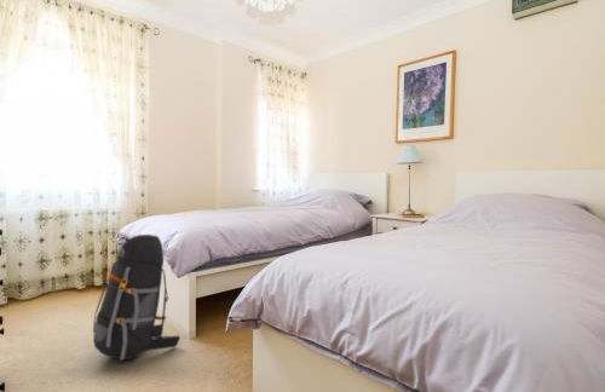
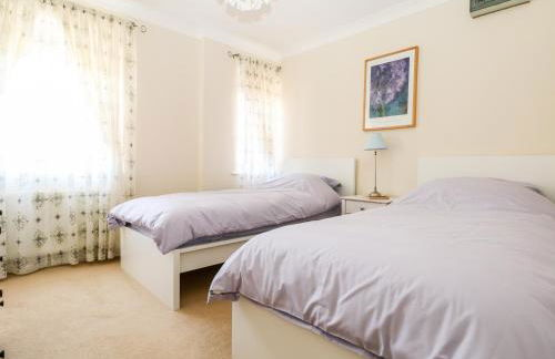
- backpack [92,234,180,362]
